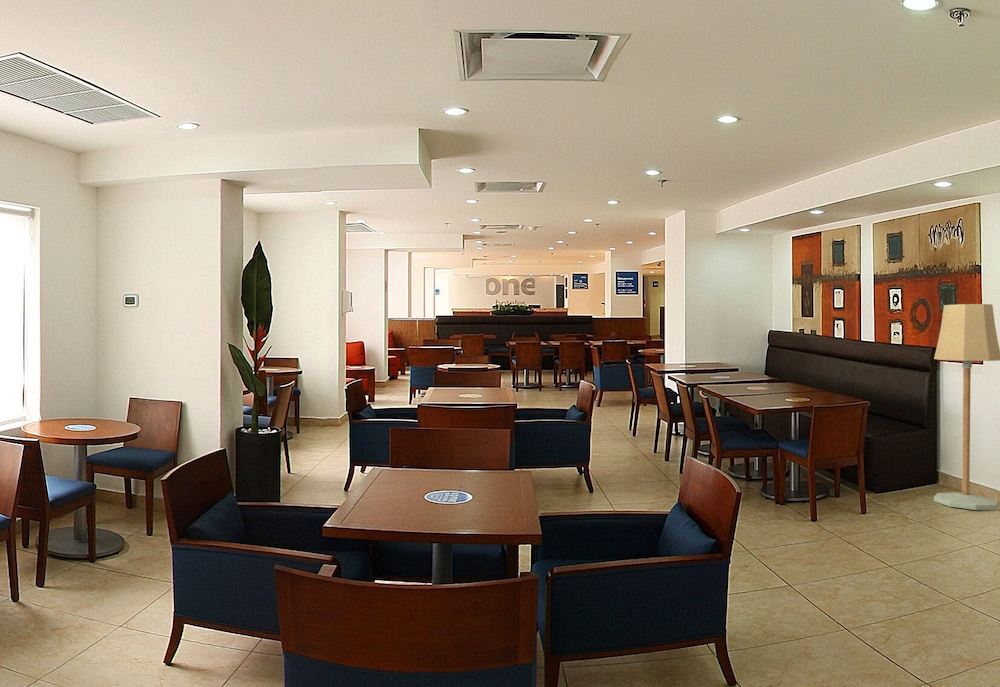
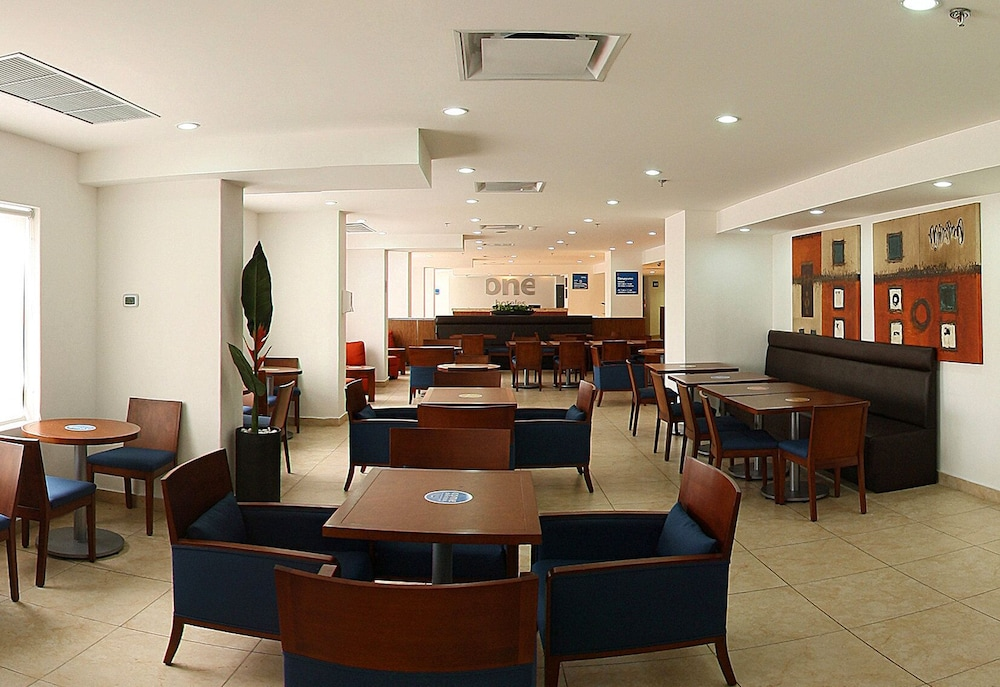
- floor lamp [933,303,1000,511]
